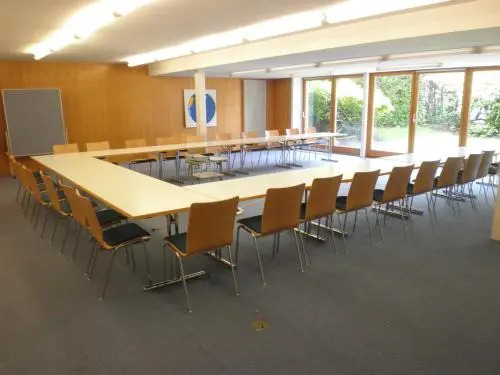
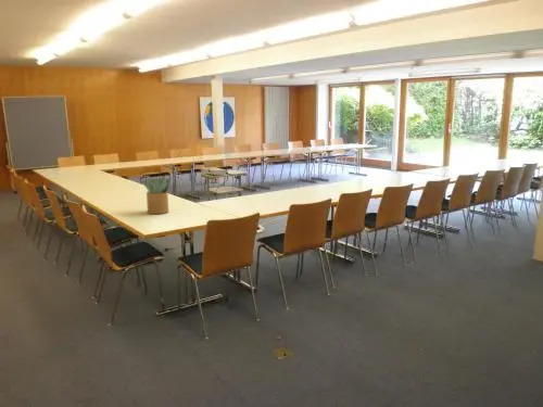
+ potted plant [141,175,172,215]
